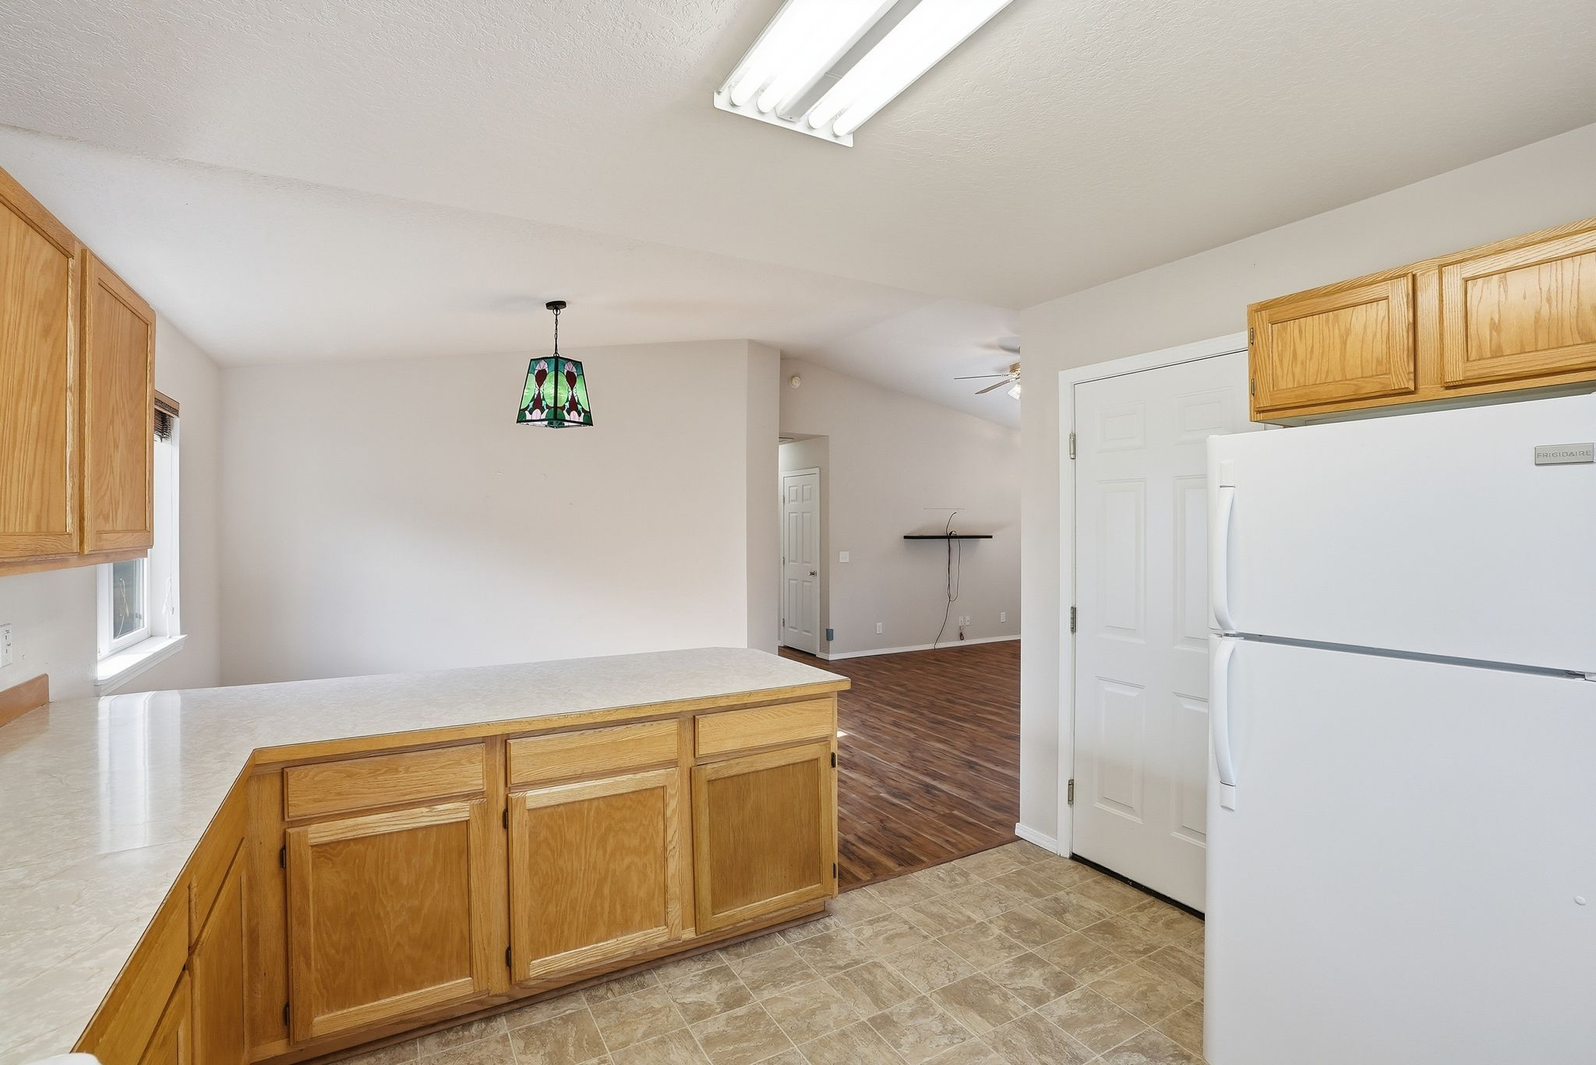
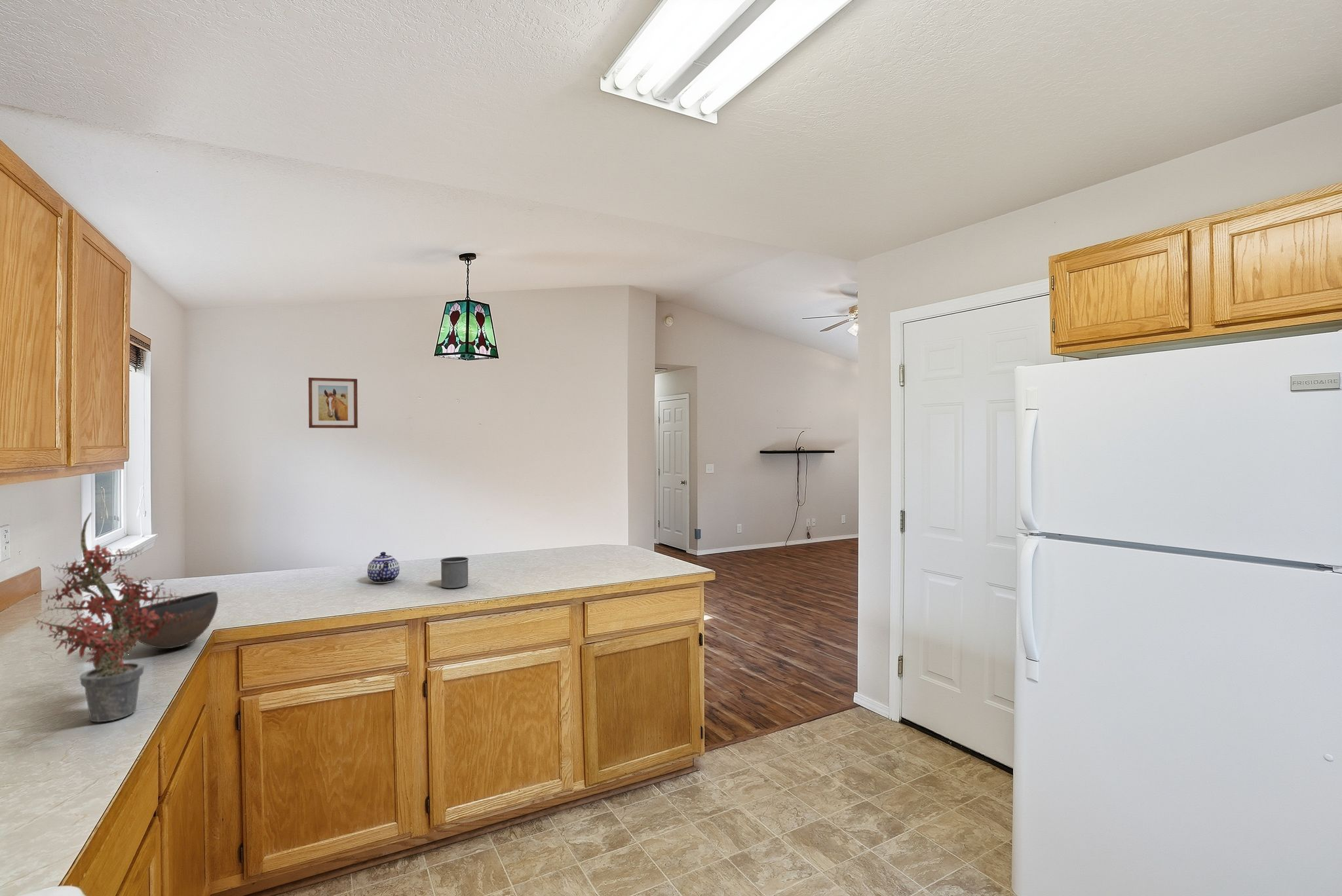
+ potted plant [33,512,192,723]
+ mug [440,556,469,589]
+ teapot [367,551,400,584]
+ wall art [308,377,358,429]
+ bowl [126,591,219,649]
